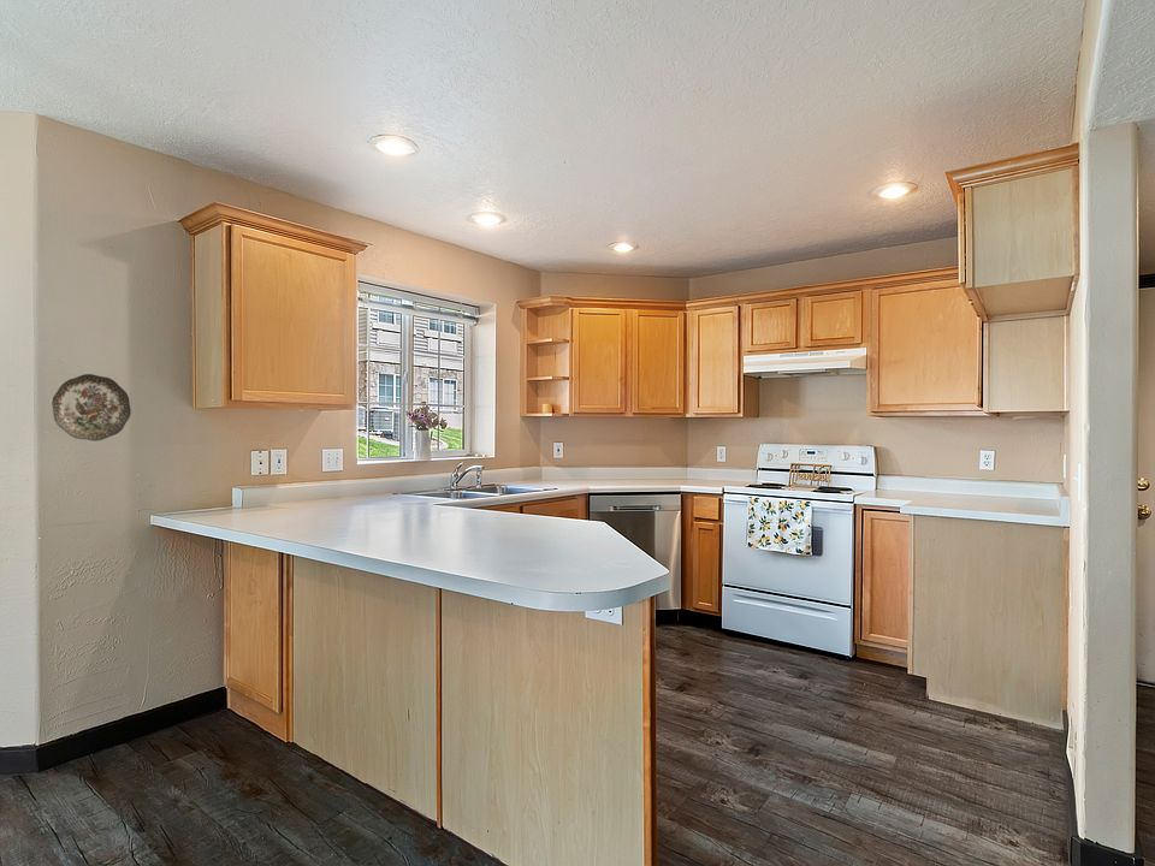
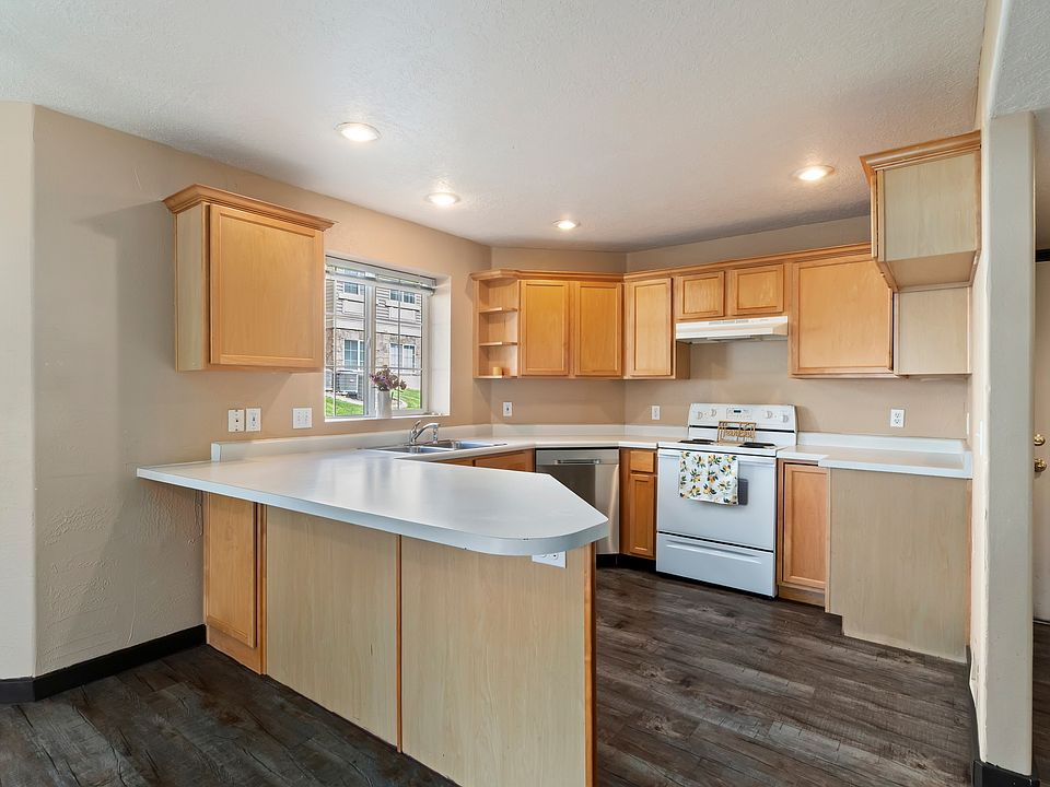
- decorative plate [51,373,132,443]
